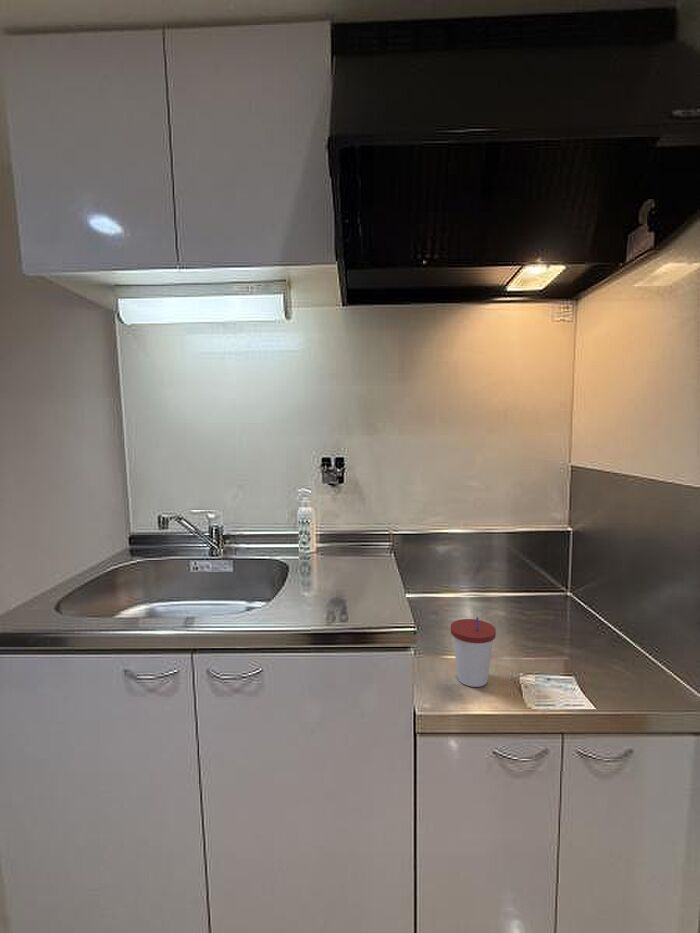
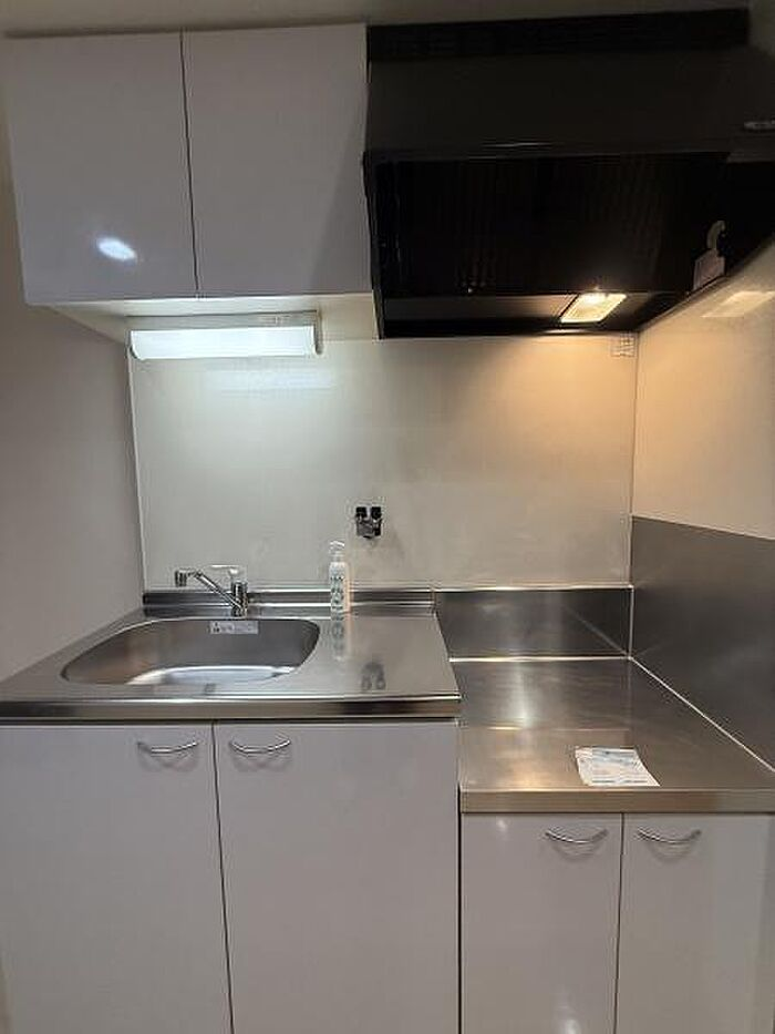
- cup [450,616,497,688]
